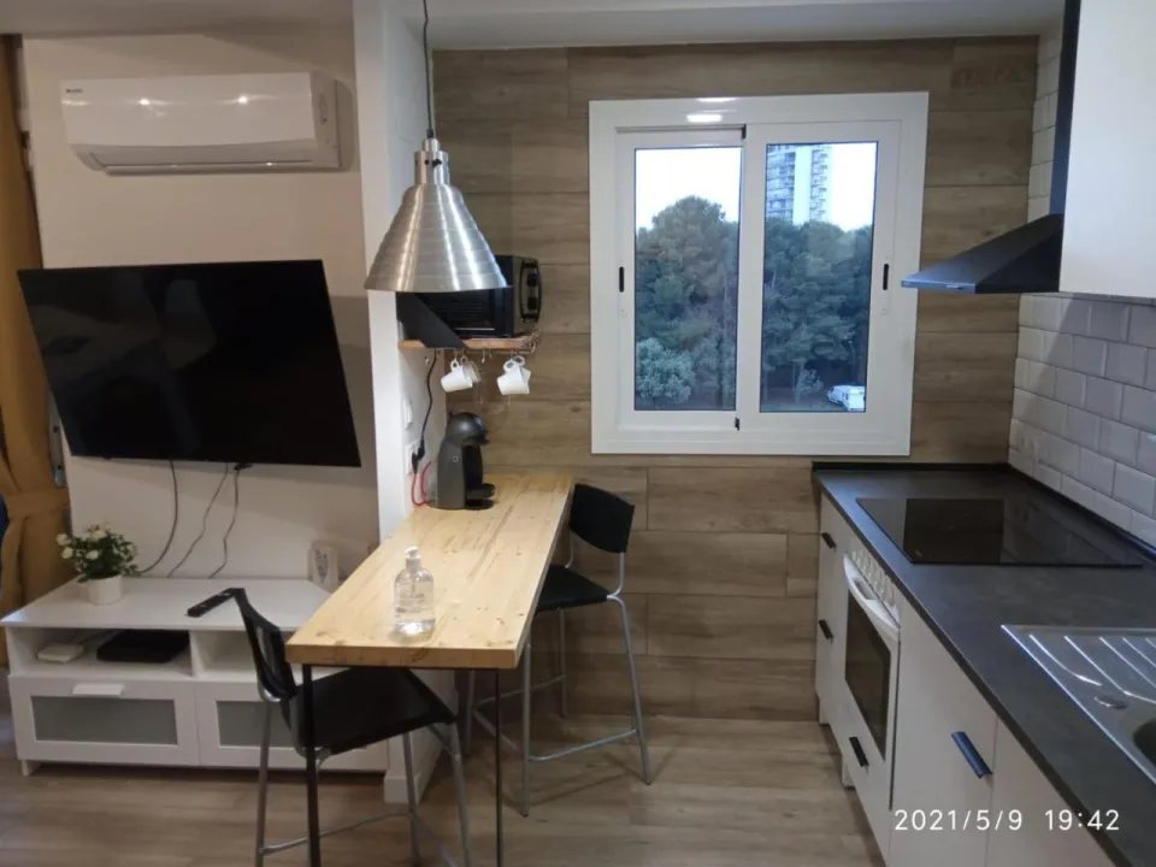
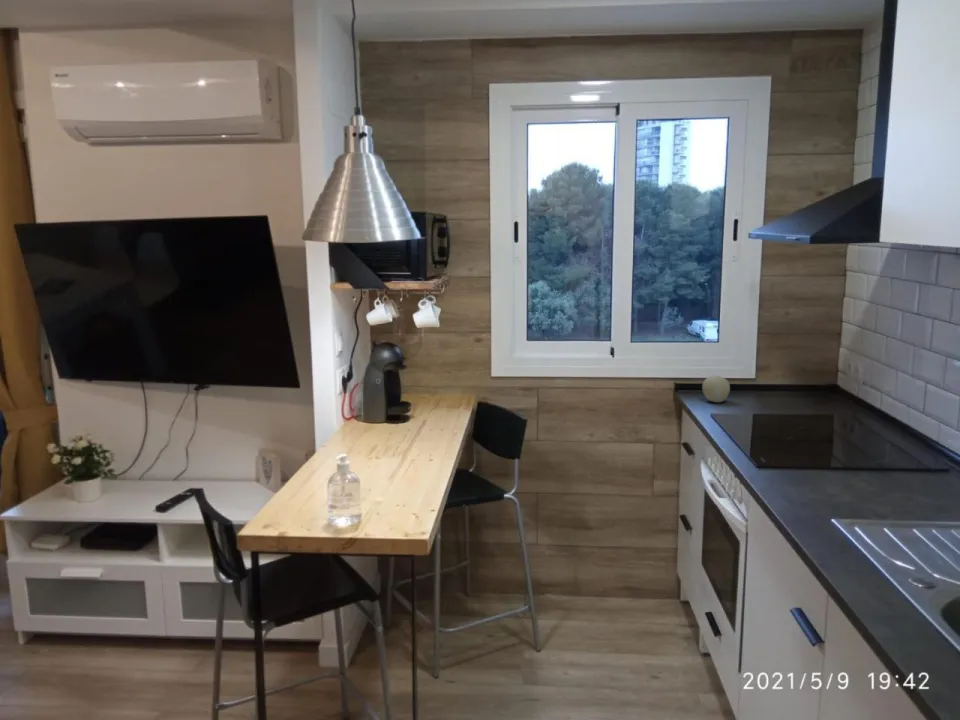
+ fruit [701,375,731,403]
